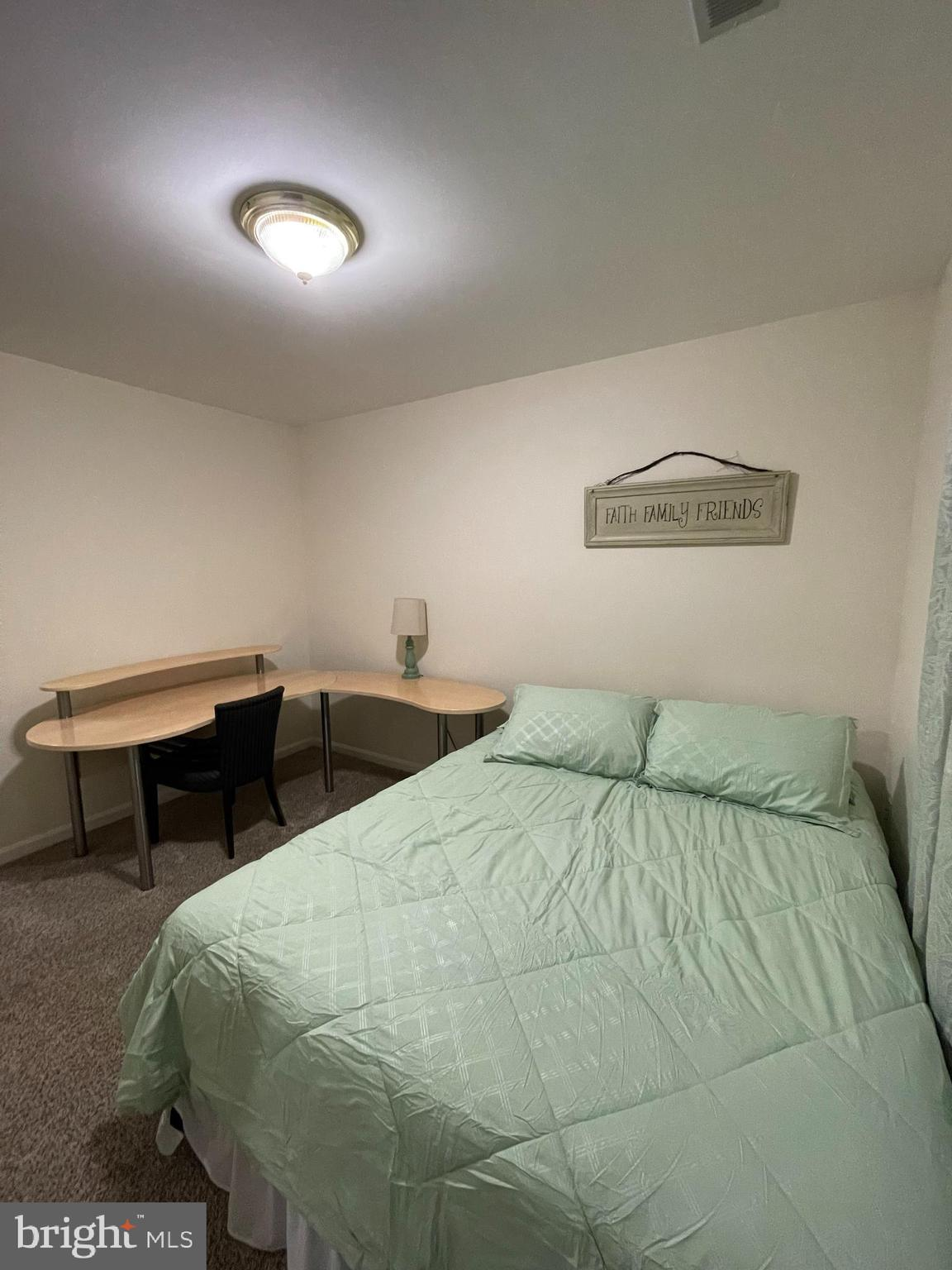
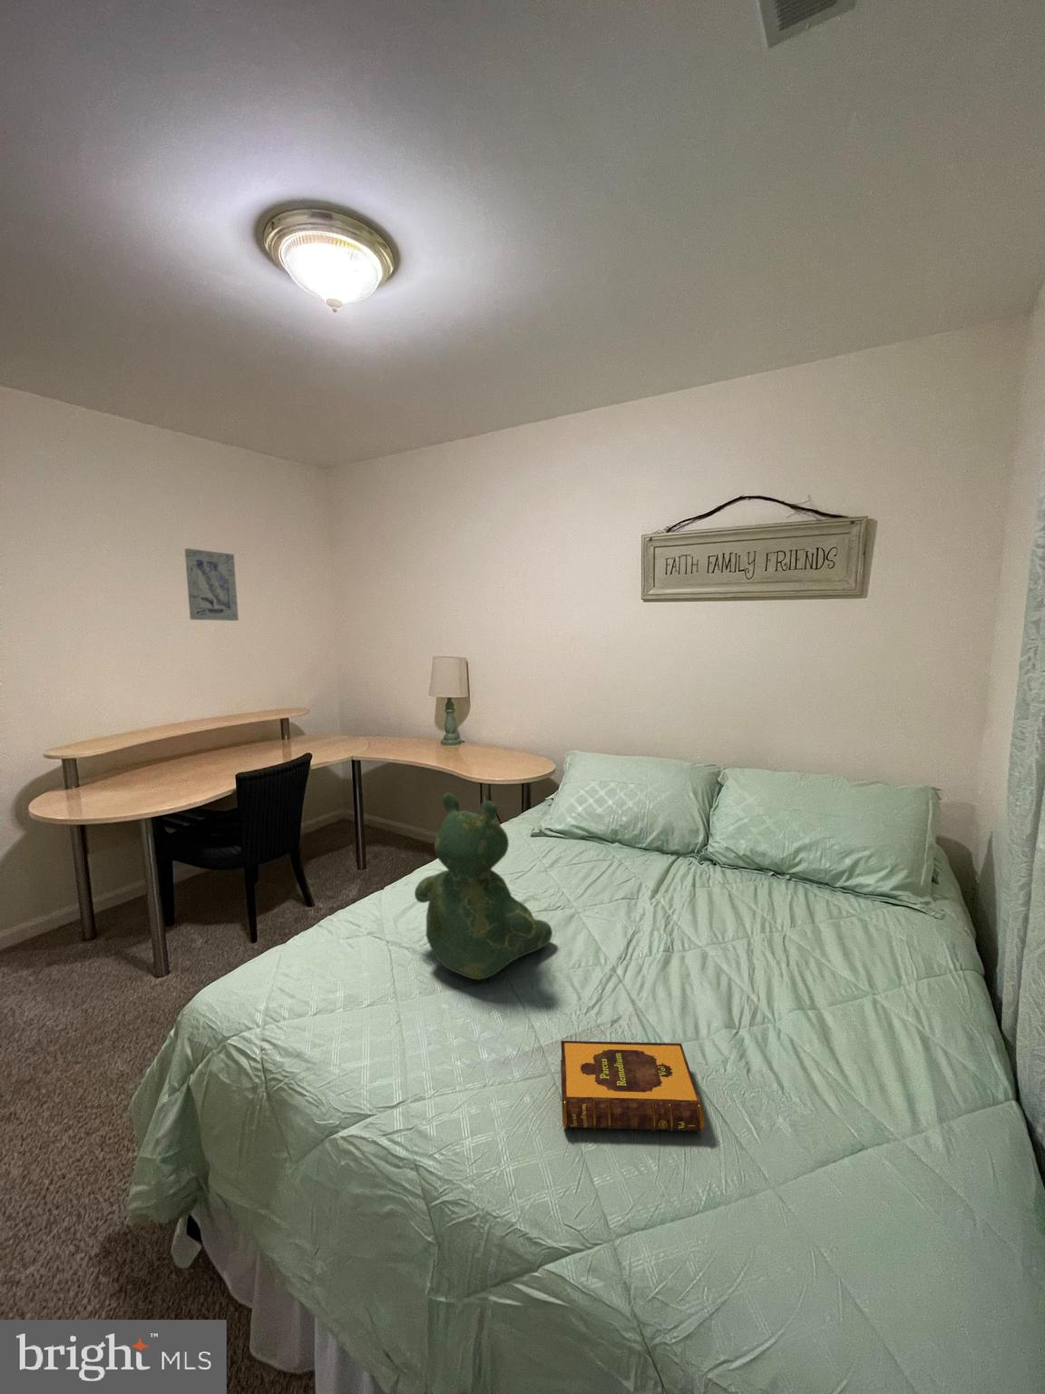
+ teddy bear [414,792,553,981]
+ hardback book [560,1041,705,1134]
+ wall art [184,548,239,621]
